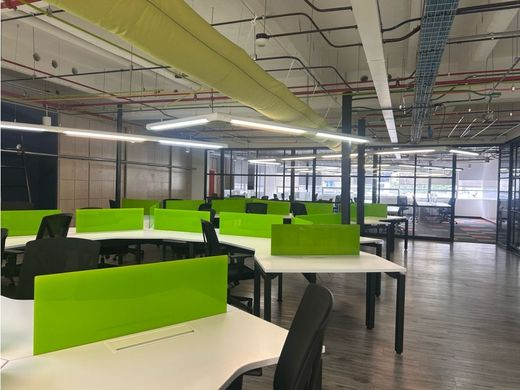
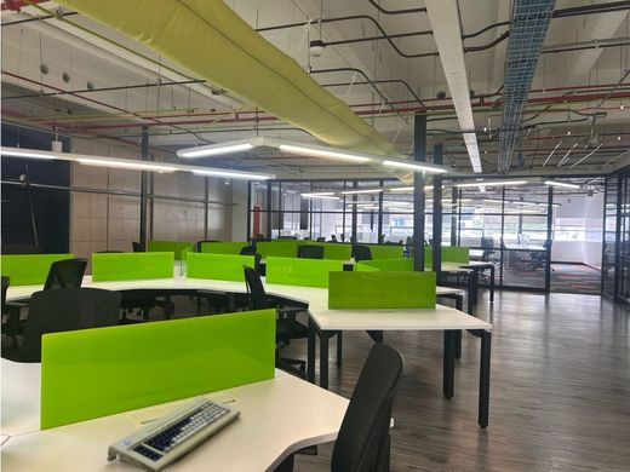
+ computer keyboard [107,395,241,472]
